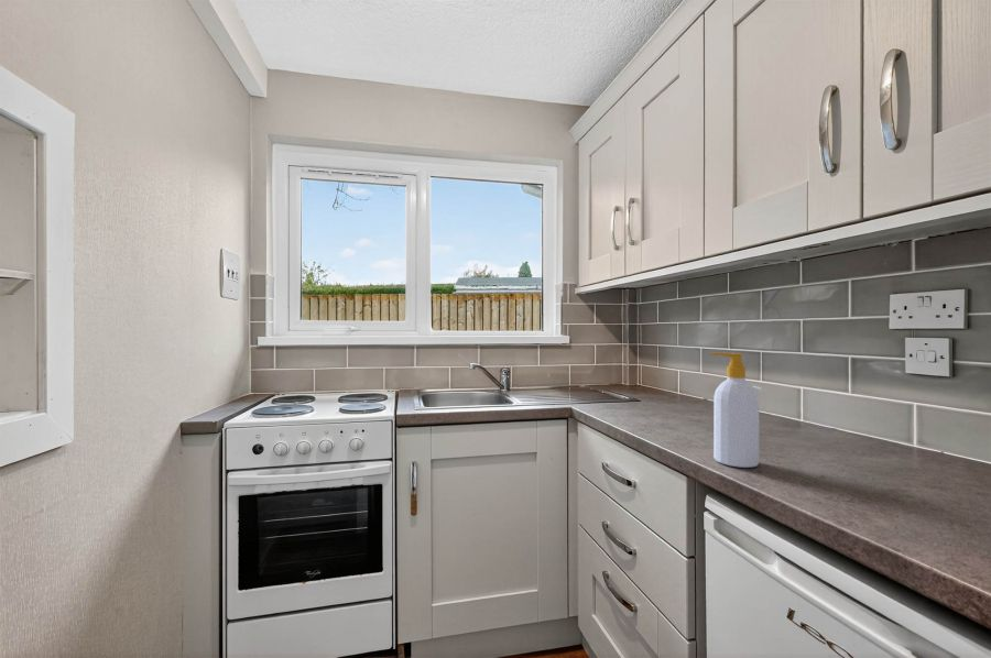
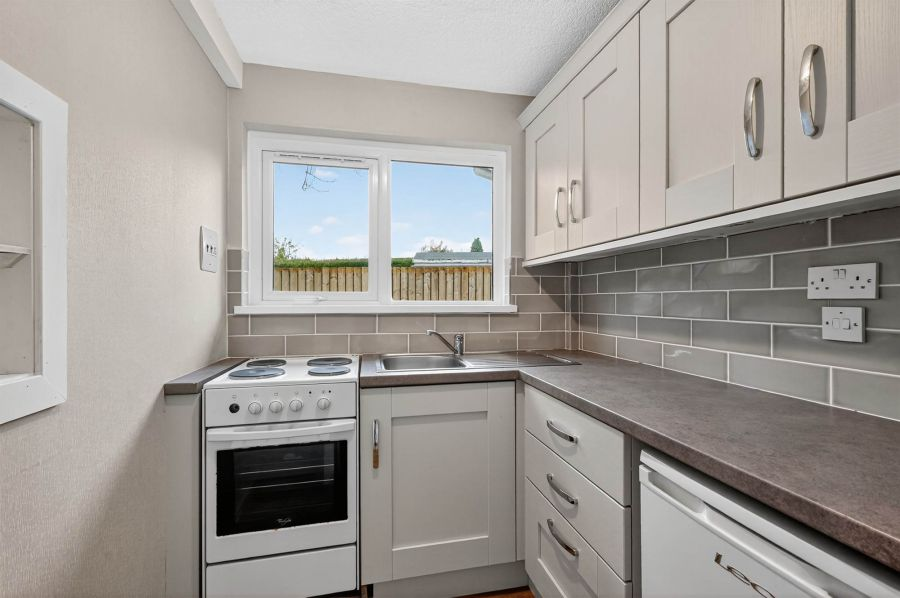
- soap bottle [709,351,760,469]
